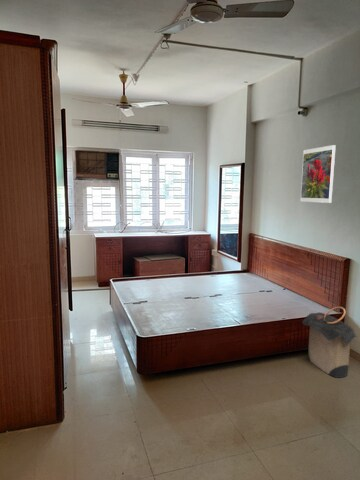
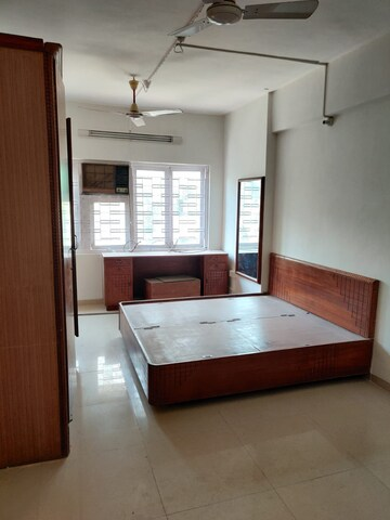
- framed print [299,144,337,204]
- laundry hamper [302,306,359,379]
